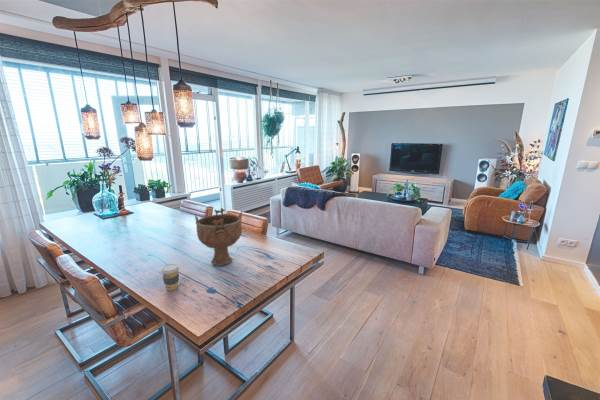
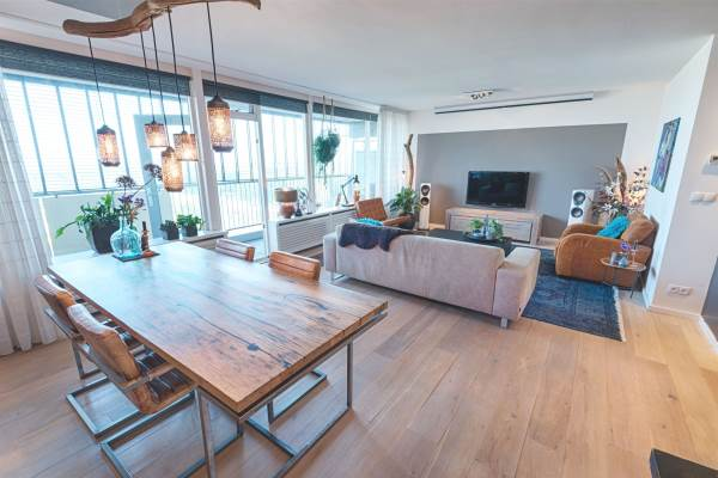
- coffee cup [160,263,180,292]
- decorative bowl [194,207,243,267]
